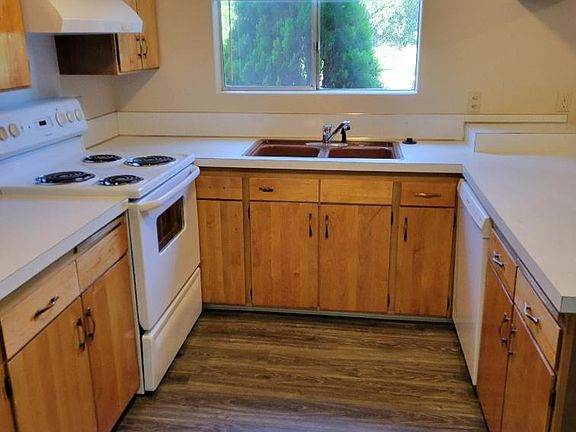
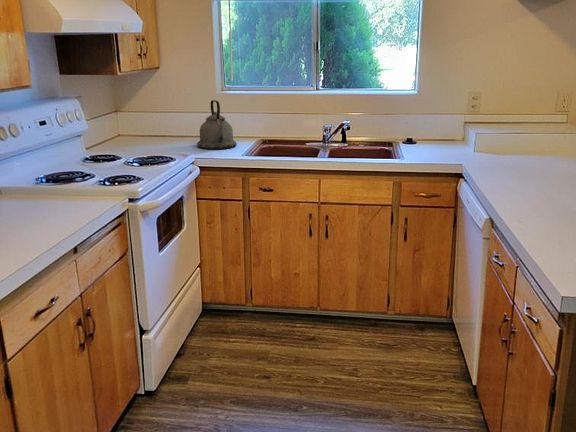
+ kettle [196,99,238,150]
